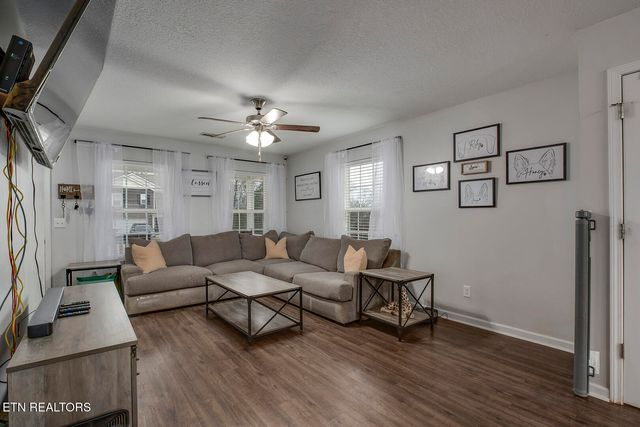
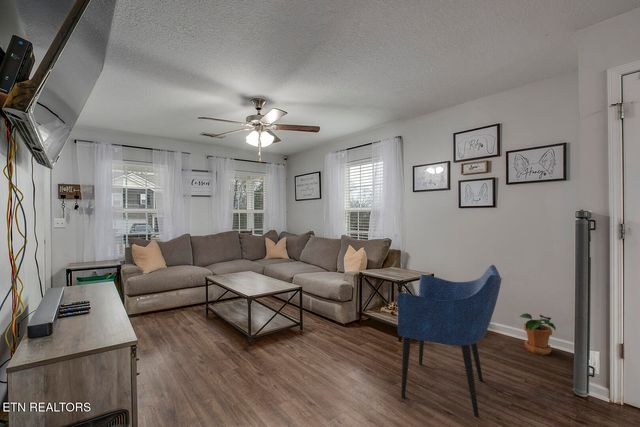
+ armchair [396,264,504,418]
+ potted plant [518,312,557,356]
